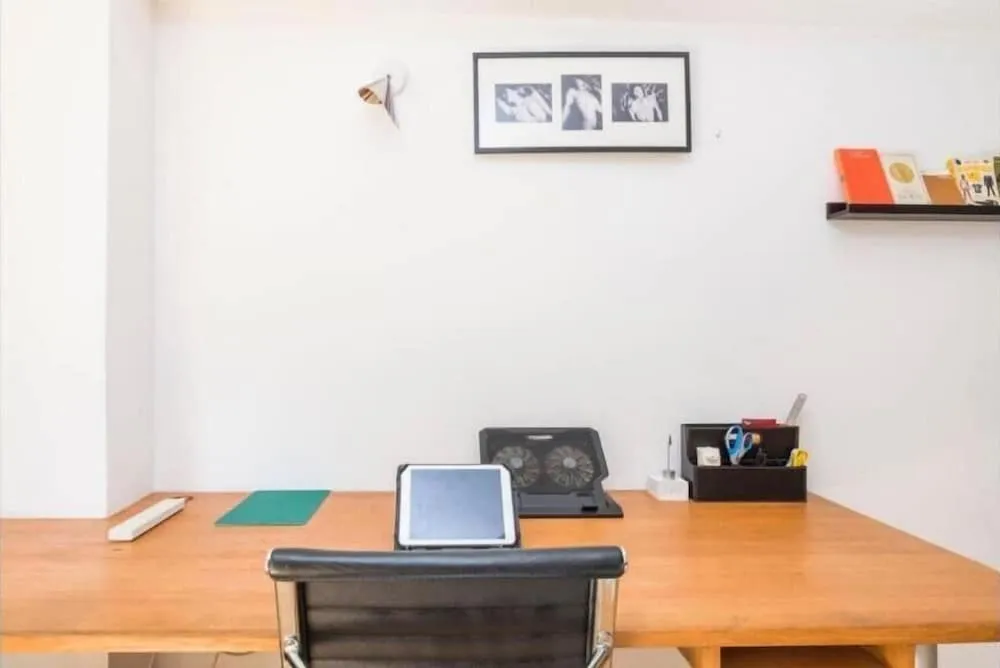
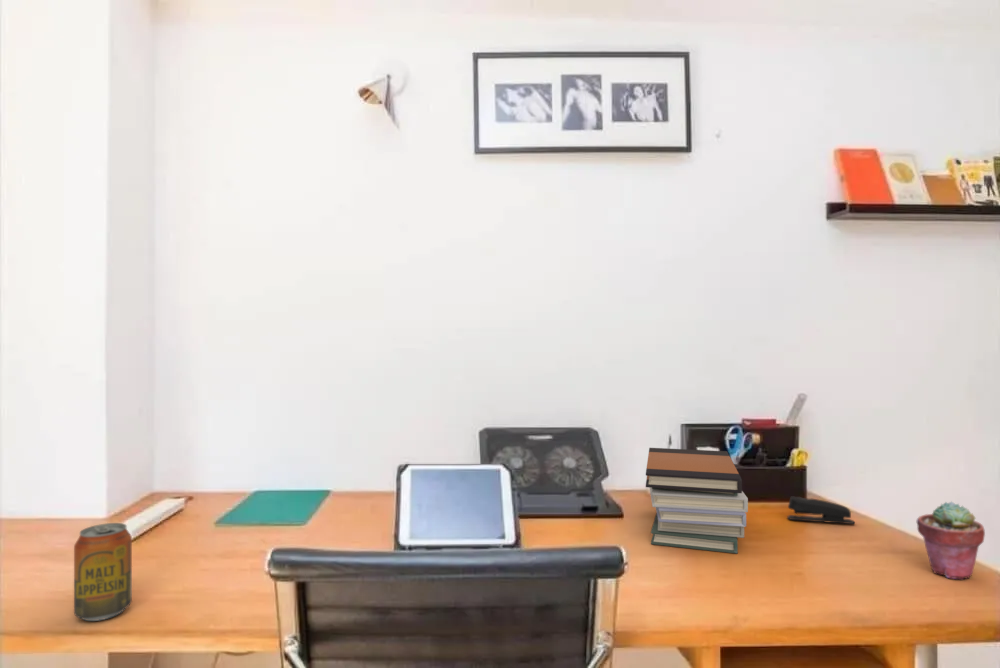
+ beverage can [73,522,133,622]
+ stapler [786,496,856,525]
+ book stack [645,447,749,555]
+ potted succulent [916,500,986,580]
